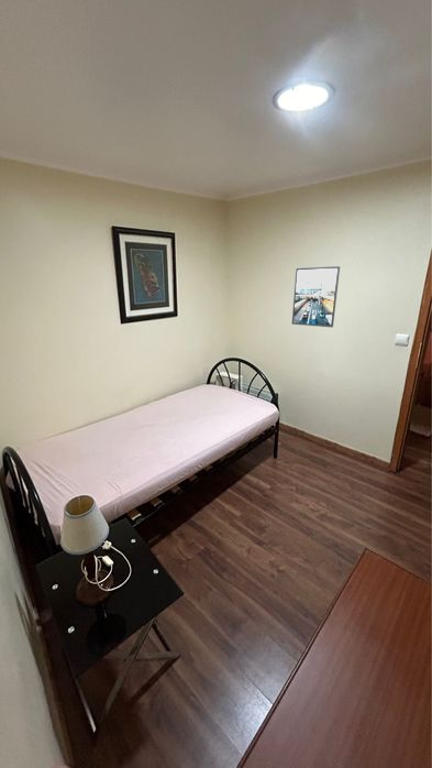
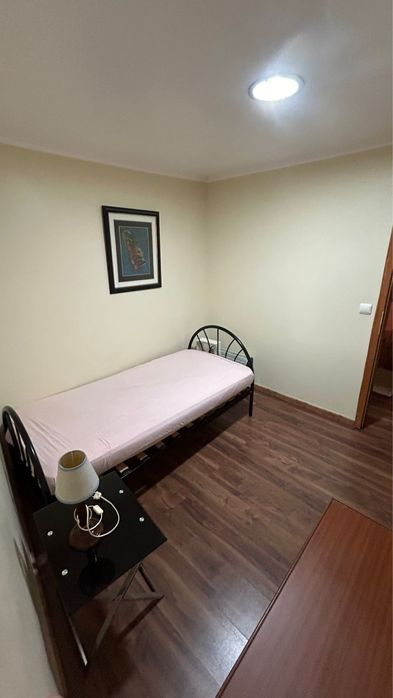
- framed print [291,265,341,328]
